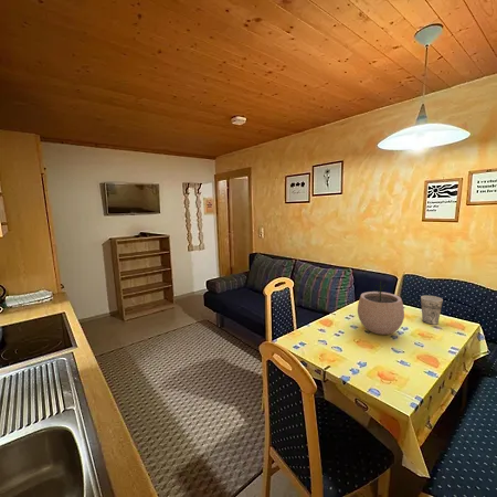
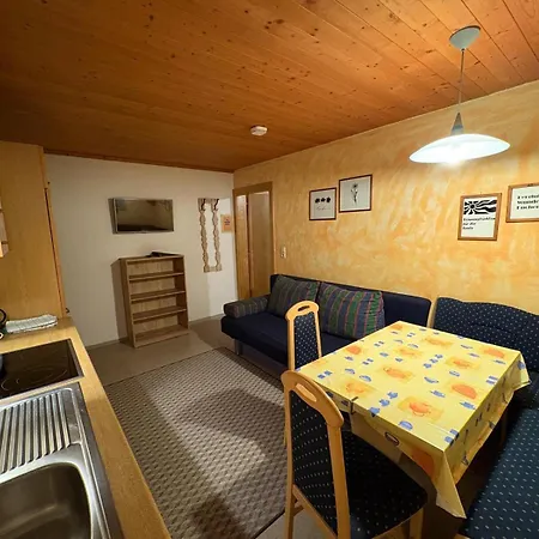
- cup [420,295,444,326]
- plant pot [357,281,405,336]
